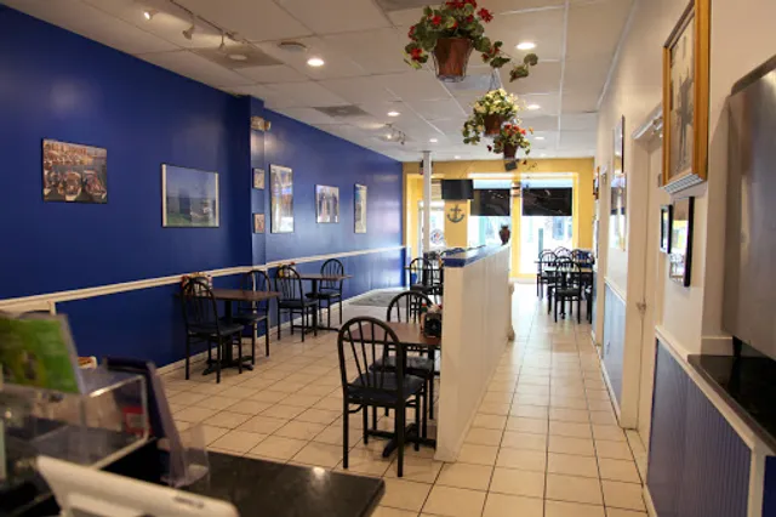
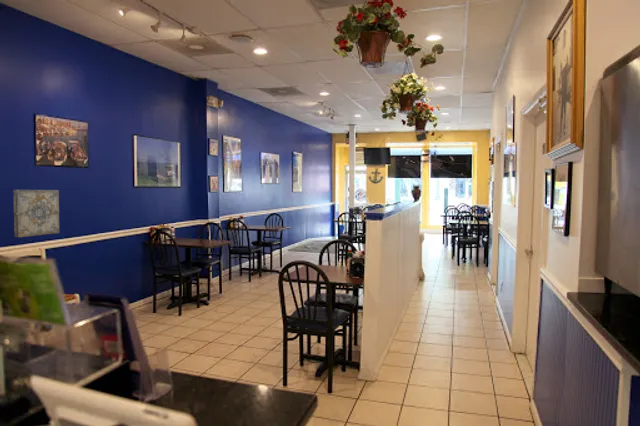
+ wall art [12,189,61,238]
